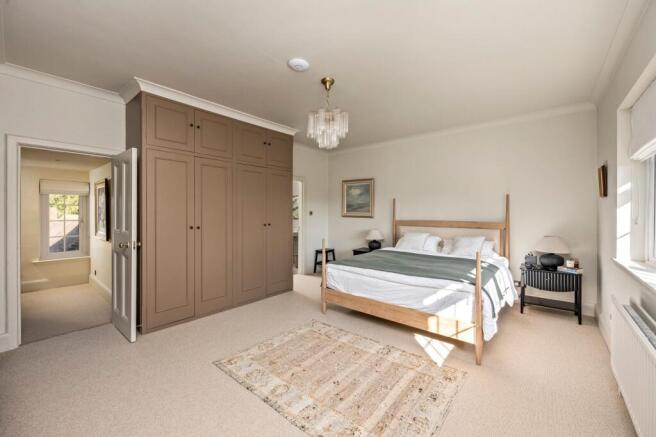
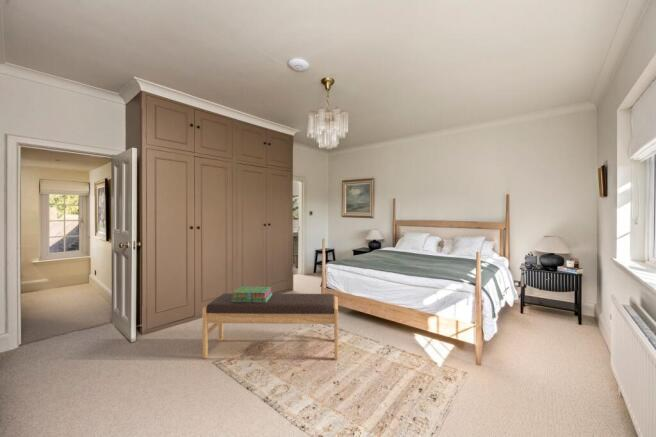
+ bench [201,292,339,360]
+ stack of books [231,286,273,303]
